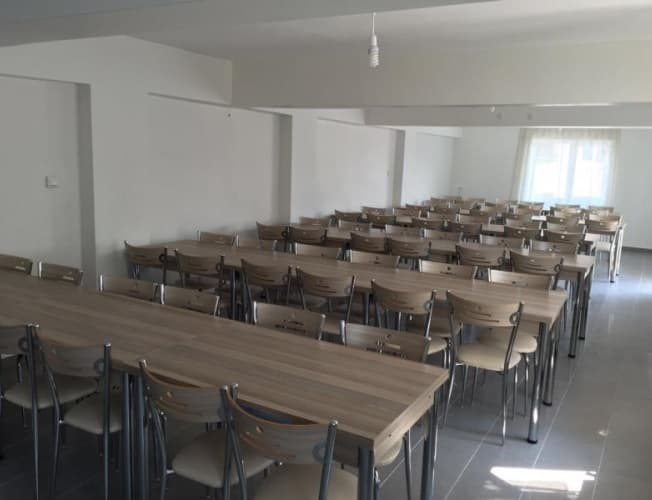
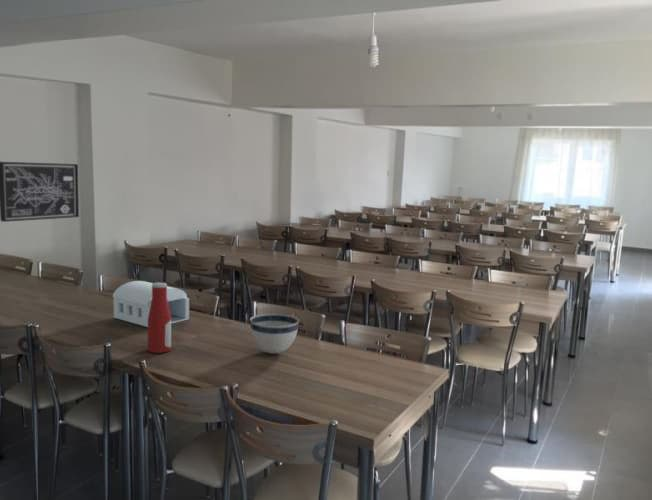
+ bottle [147,281,172,354]
+ wall art [0,161,80,223]
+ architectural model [112,280,190,328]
+ bowl [249,312,300,355]
